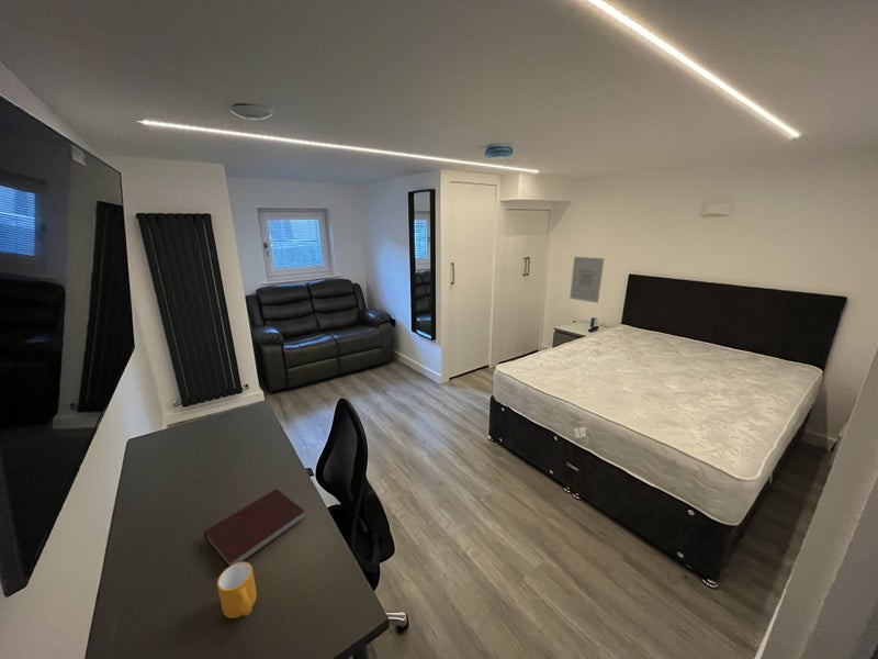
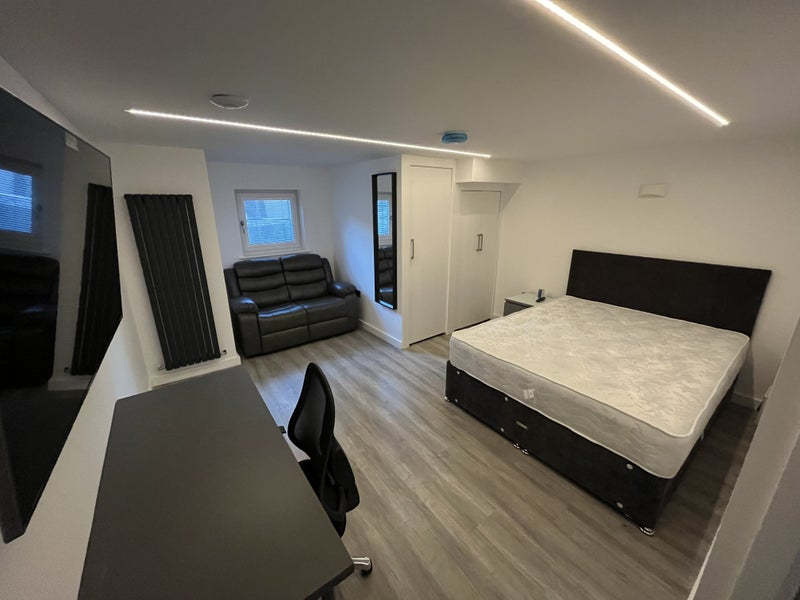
- notebook [203,488,305,568]
- mug [216,561,258,619]
- wall art [569,256,605,304]
